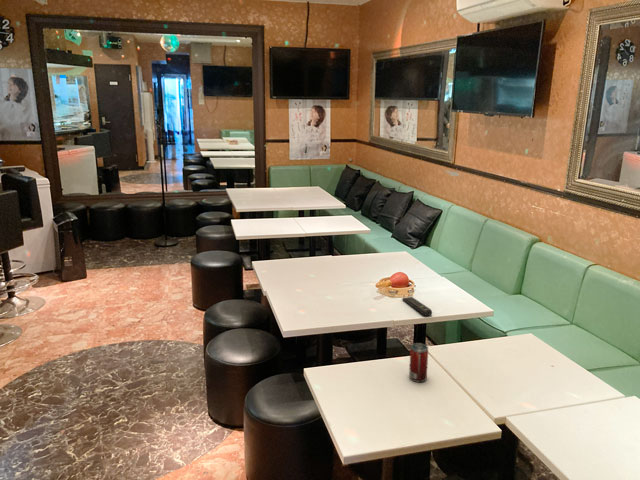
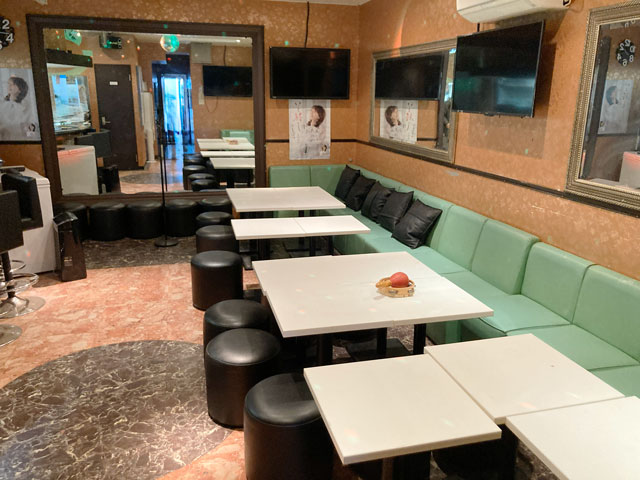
- beverage can [408,342,429,383]
- remote control [401,296,433,317]
